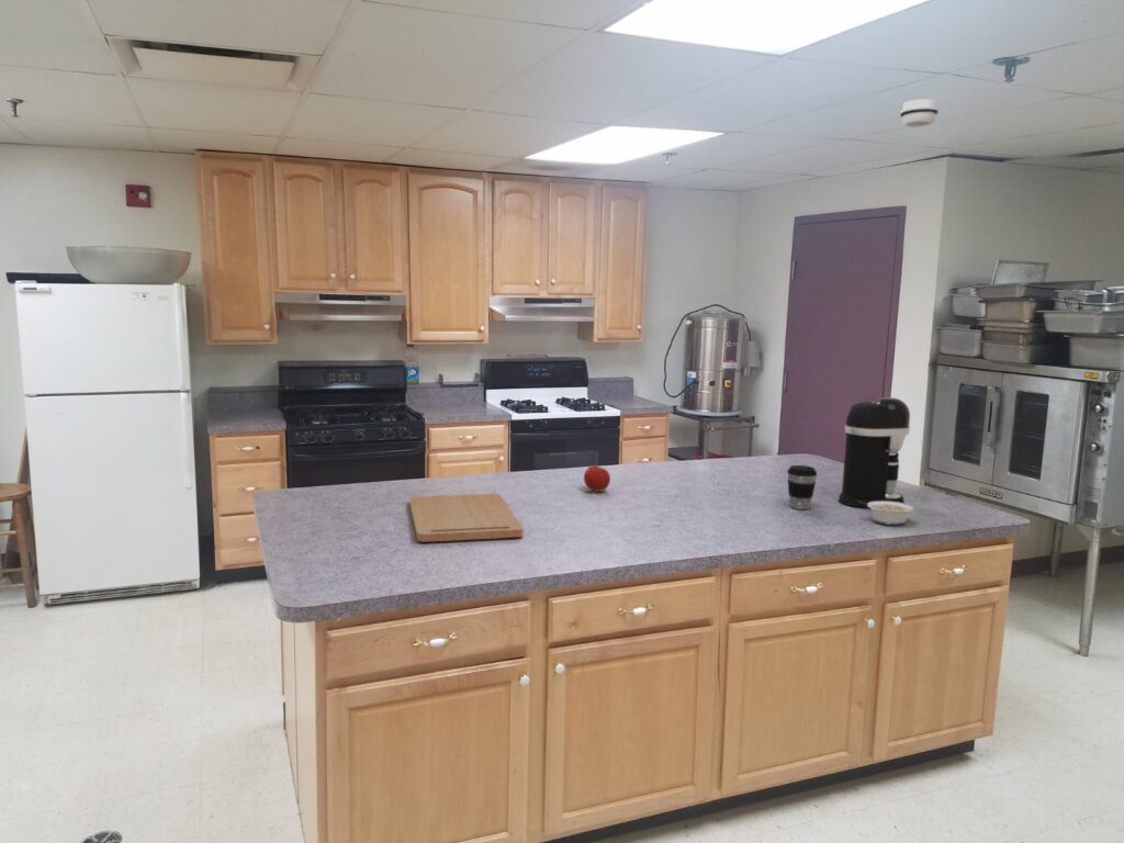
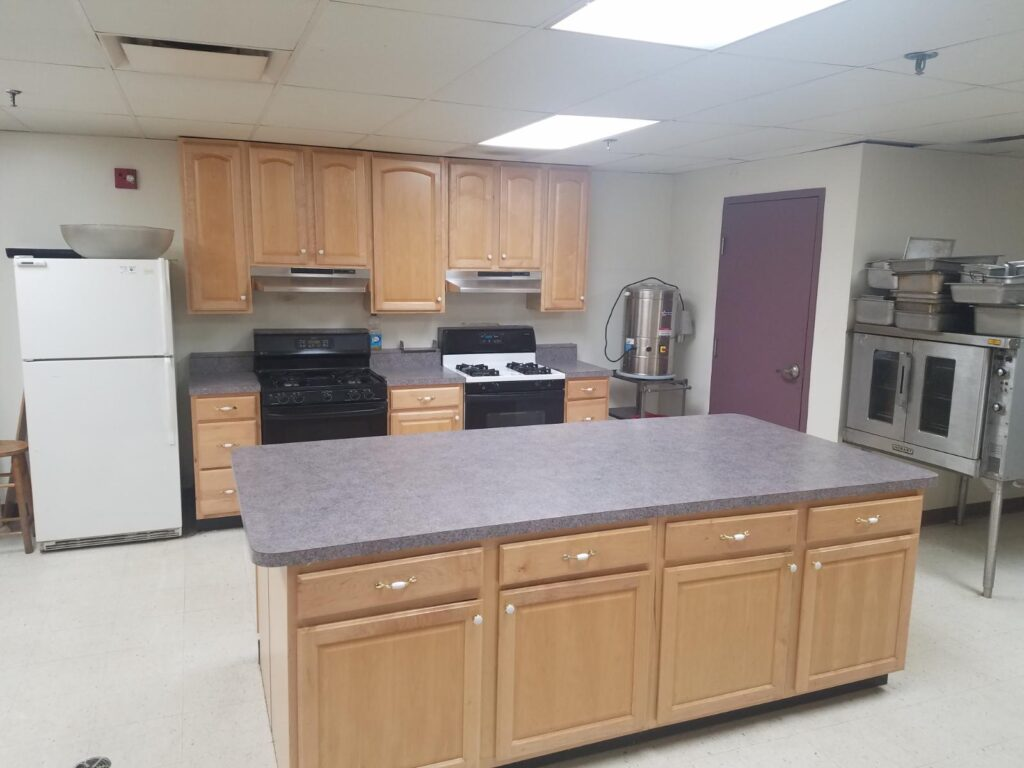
- fruit [583,461,611,493]
- legume [858,501,914,526]
- coffee cup [786,464,818,510]
- coffee maker [838,396,911,509]
- cutting board [408,493,525,543]
- smoke detector [899,98,940,128]
